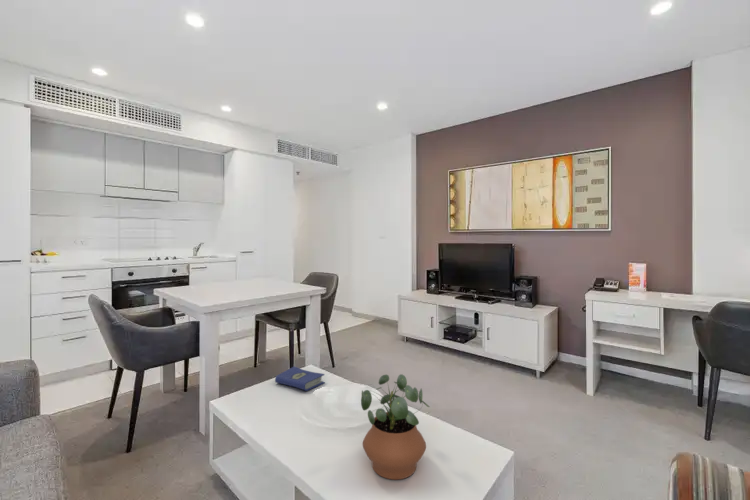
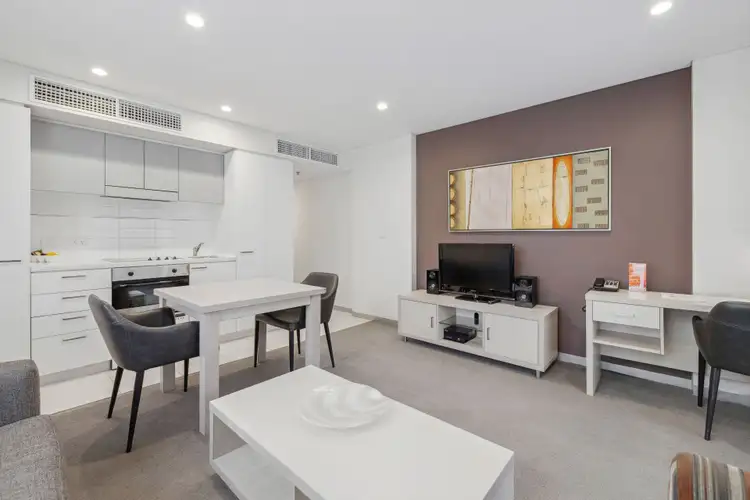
- hardcover book [274,366,326,392]
- potted plant [360,373,430,480]
